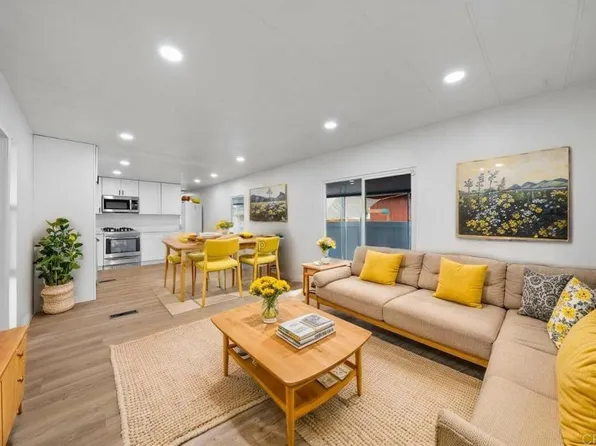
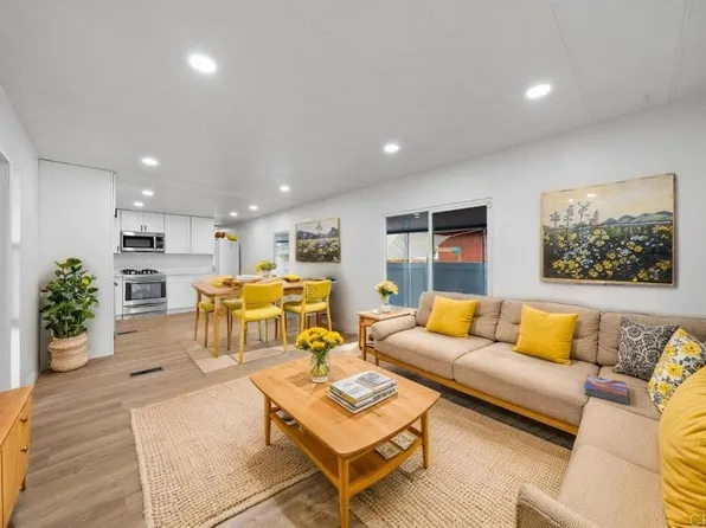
+ textbook [584,374,630,406]
